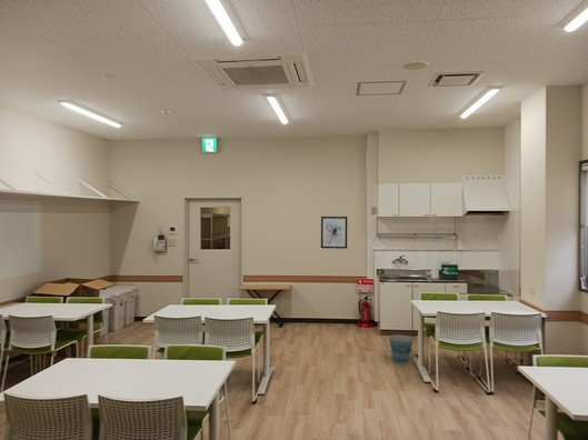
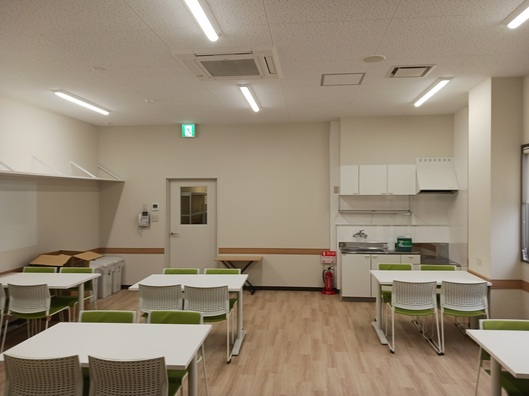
- bucket [388,333,415,364]
- wall art [320,216,348,250]
